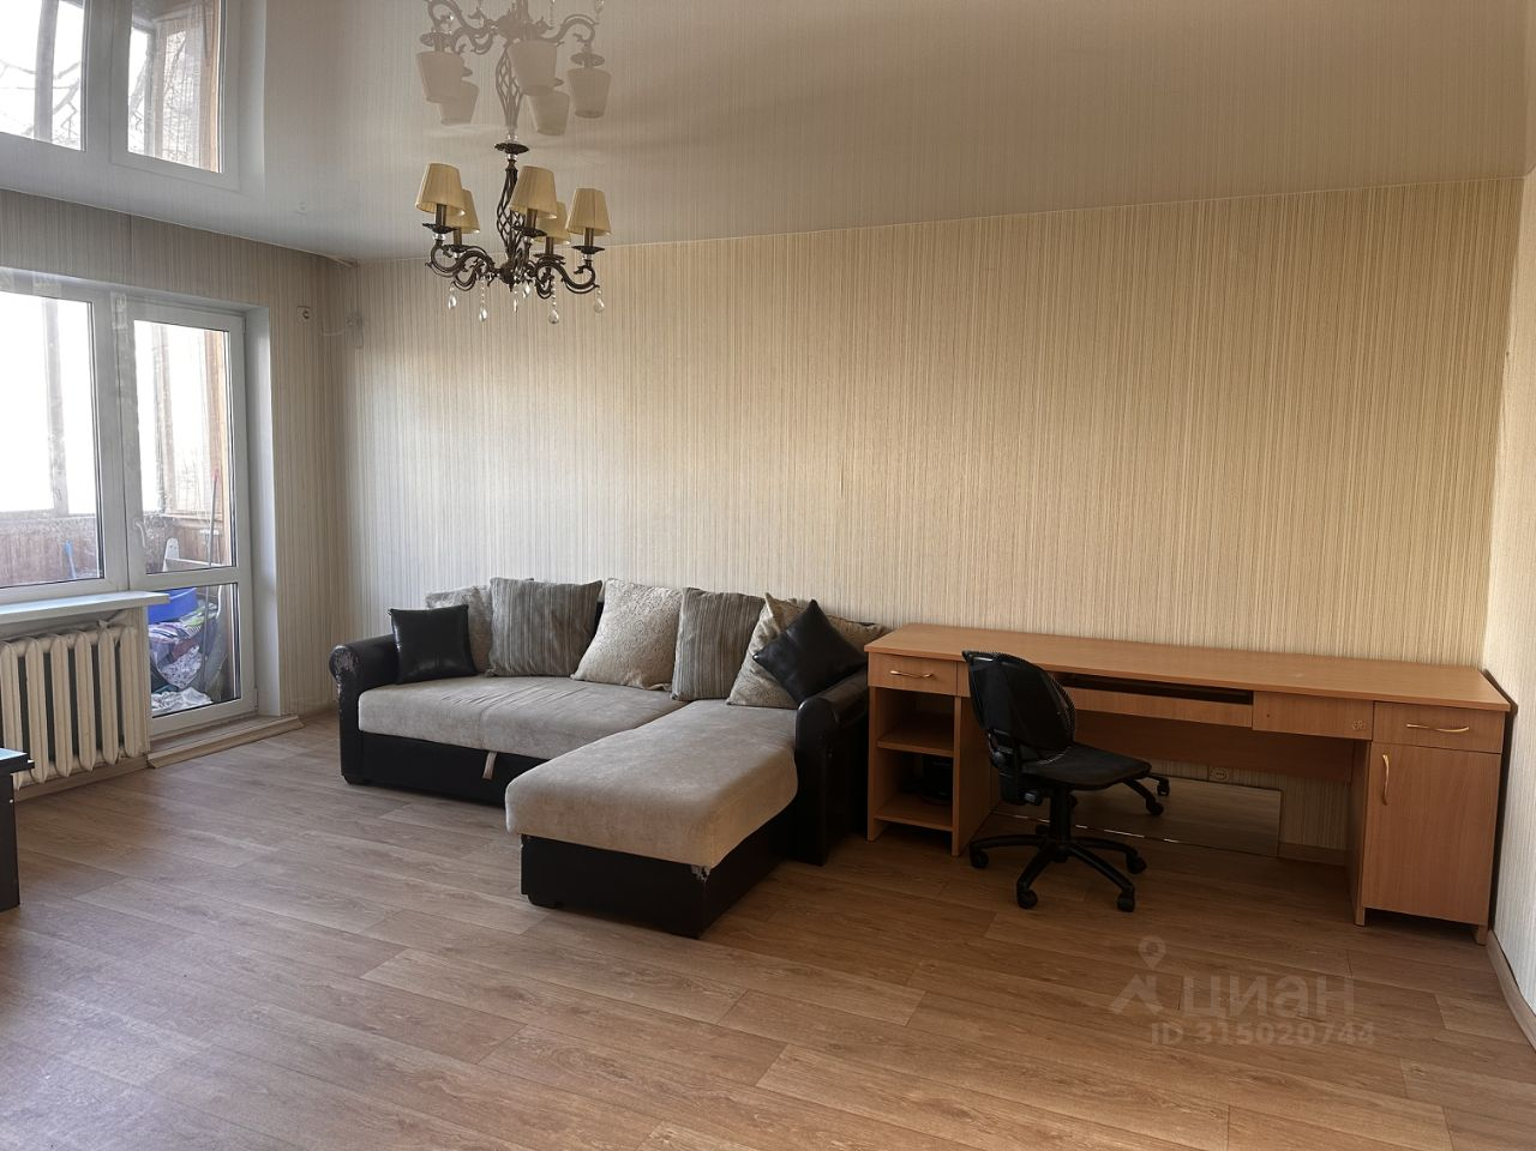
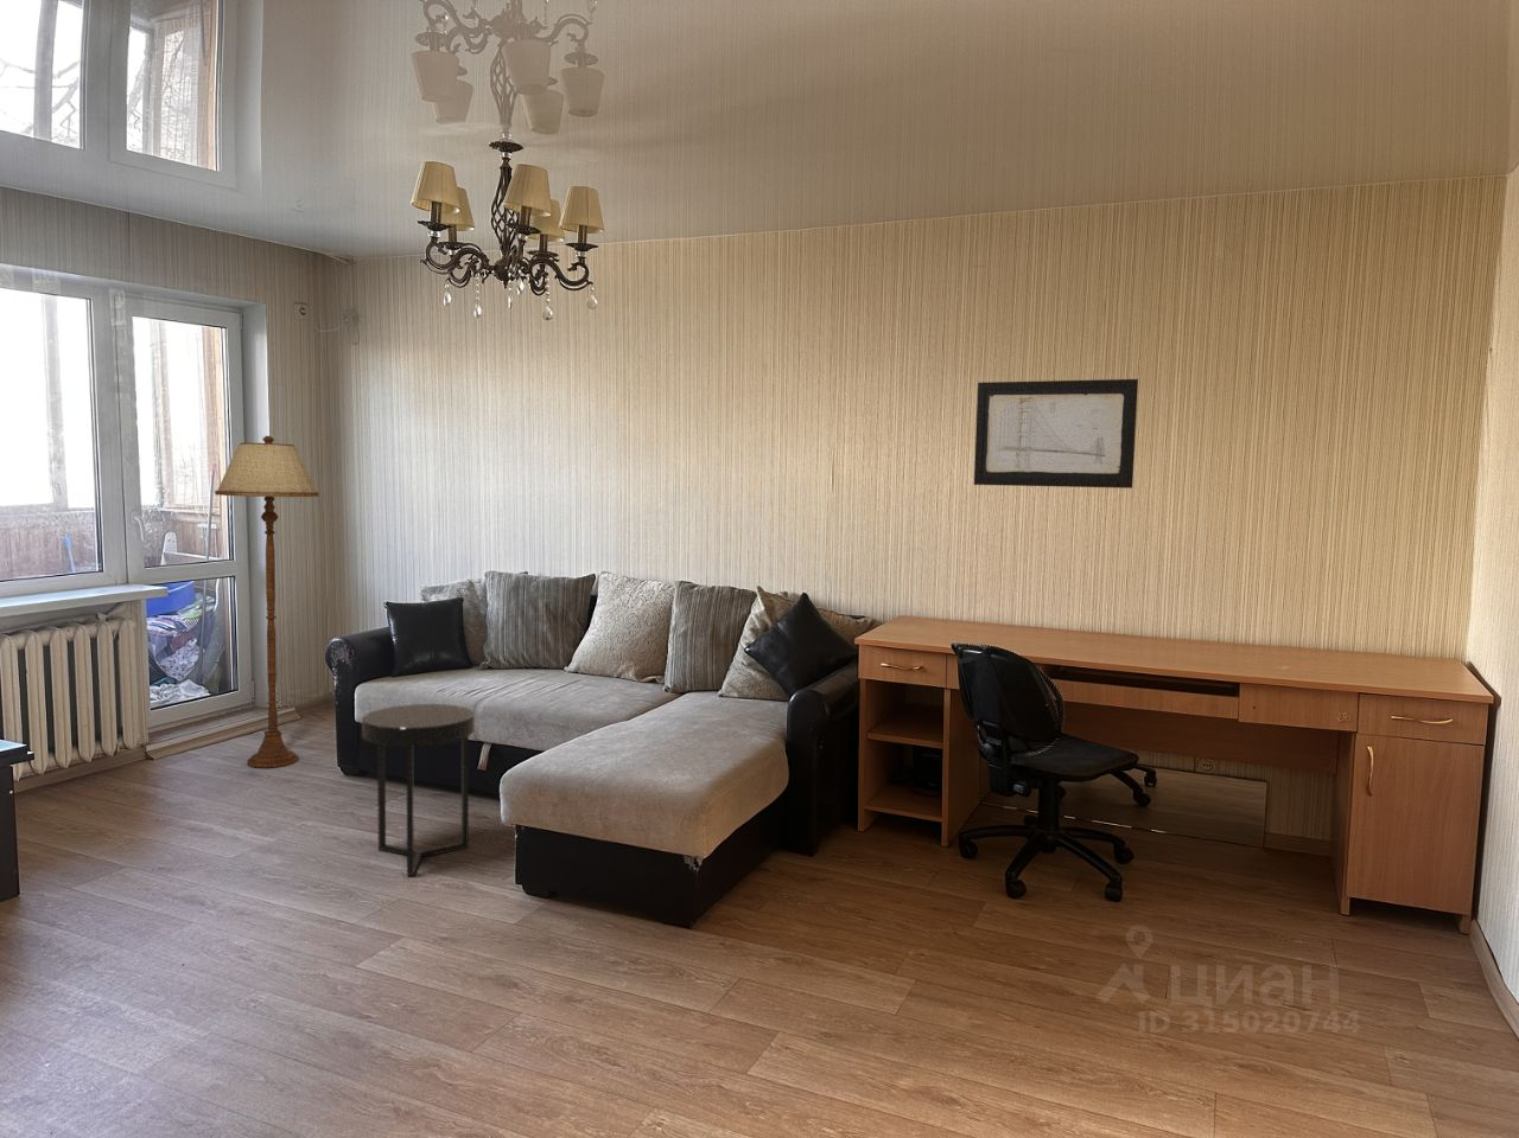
+ side table [361,703,476,877]
+ floor lamp [214,435,321,769]
+ wall art [974,378,1140,490]
